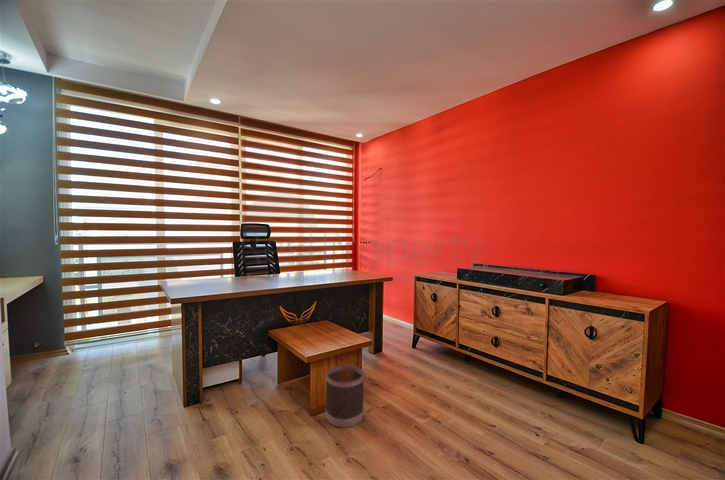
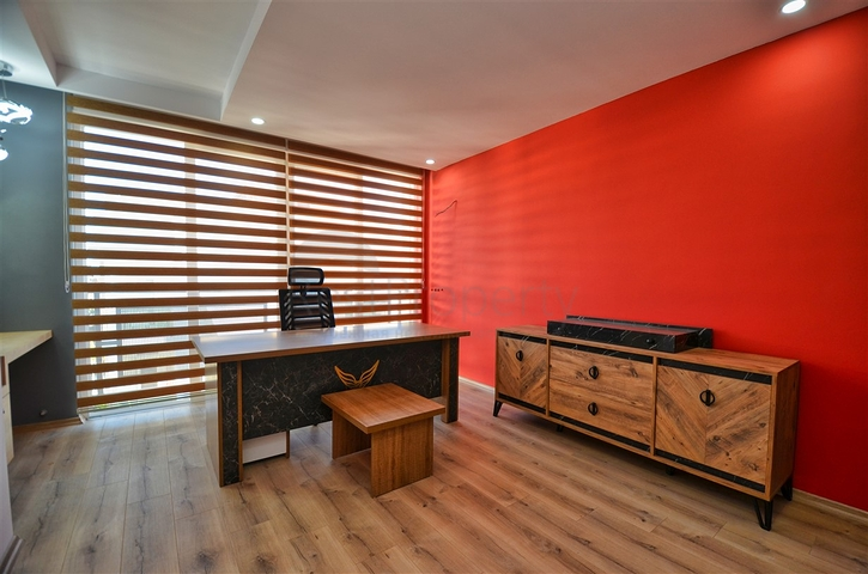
- wastebasket [324,364,365,429]
